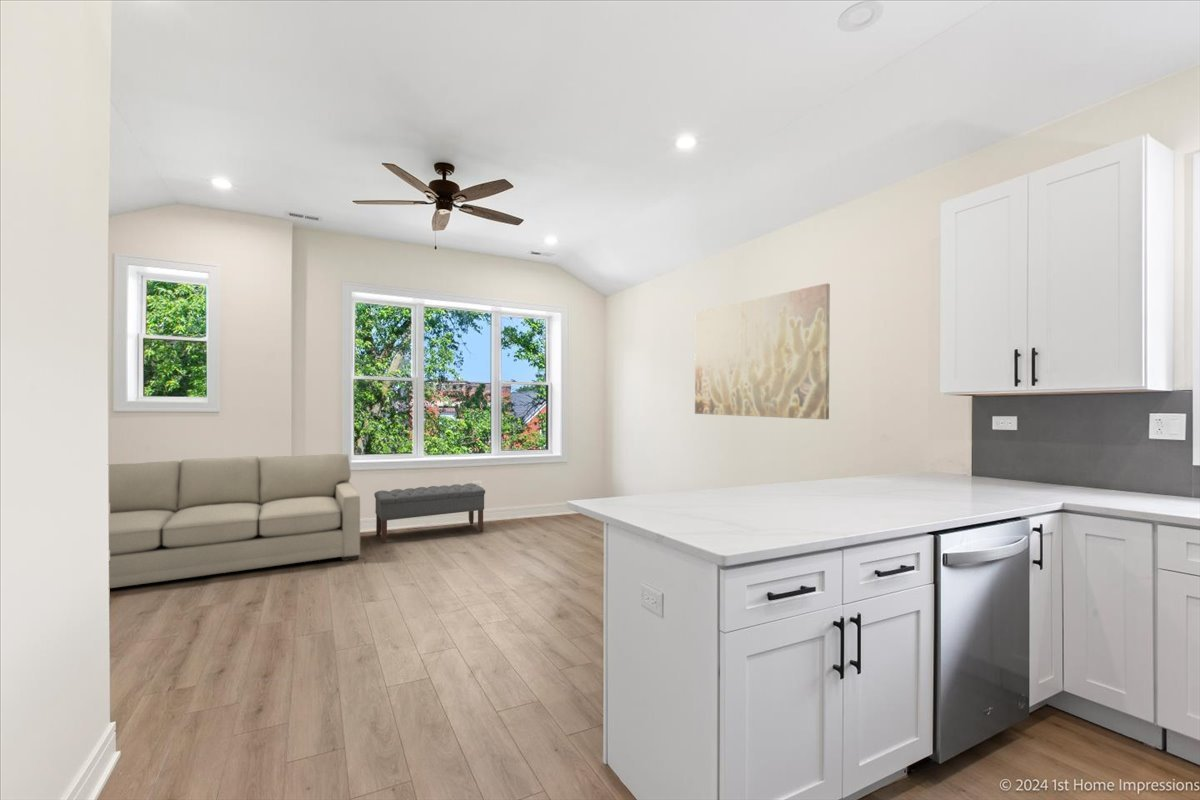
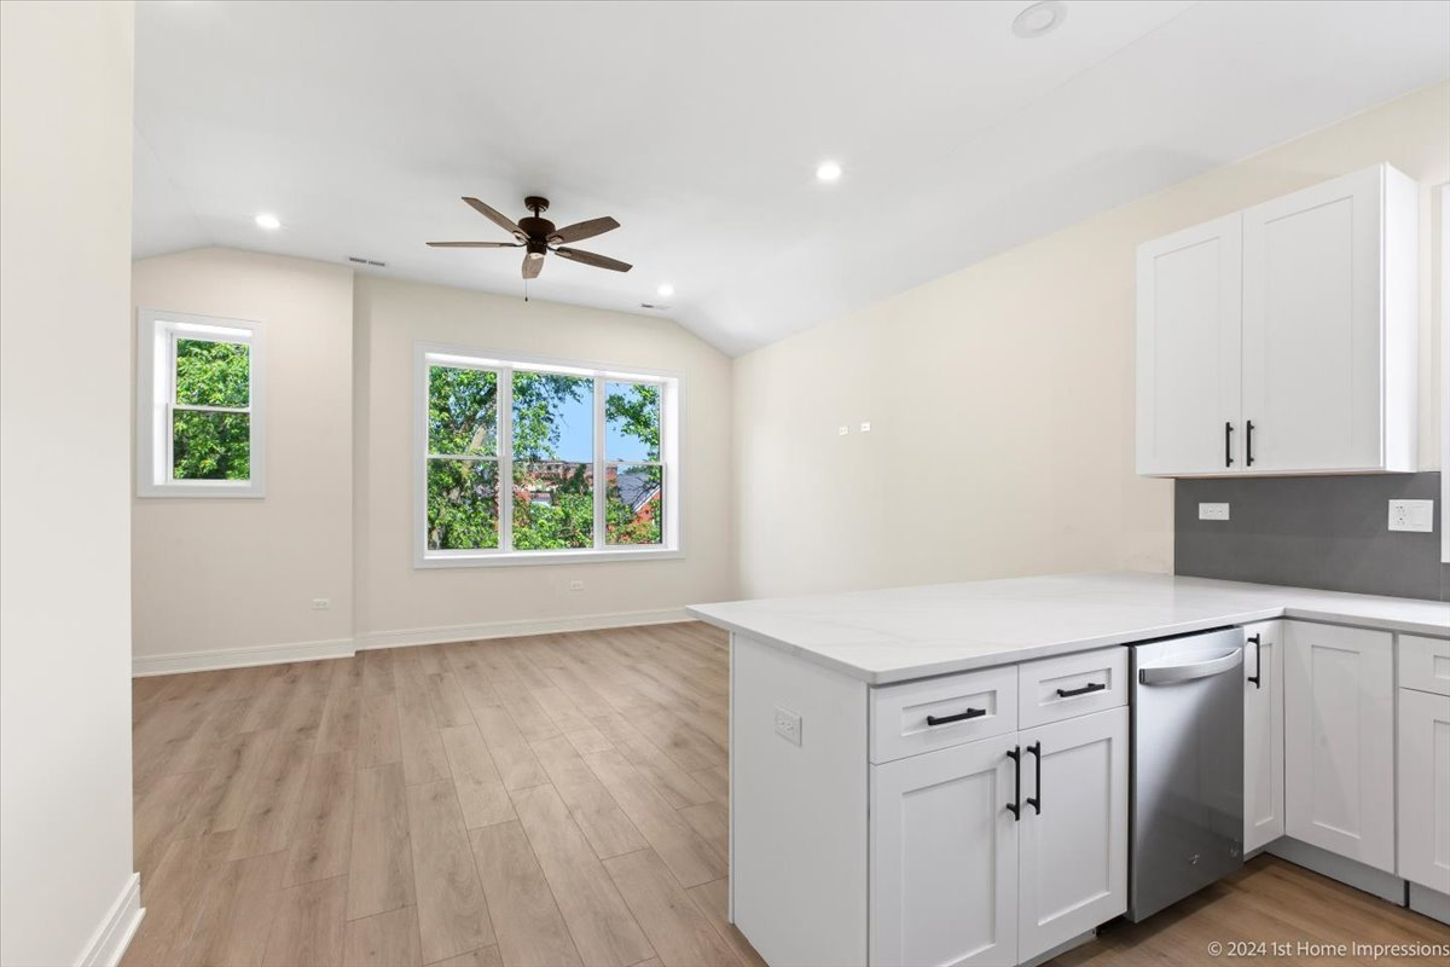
- bench [373,482,486,544]
- sofa [108,453,361,589]
- wall art [694,282,831,420]
